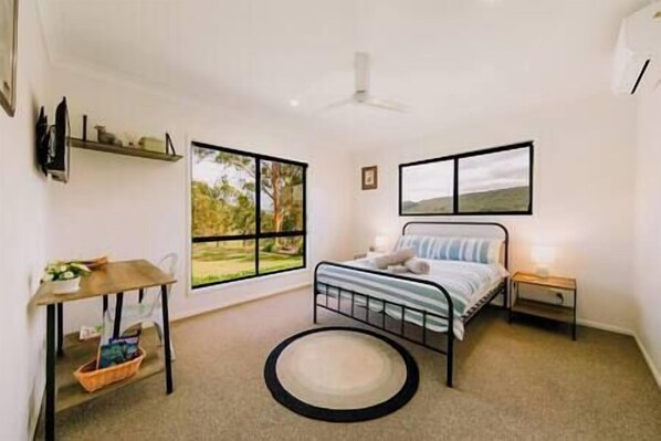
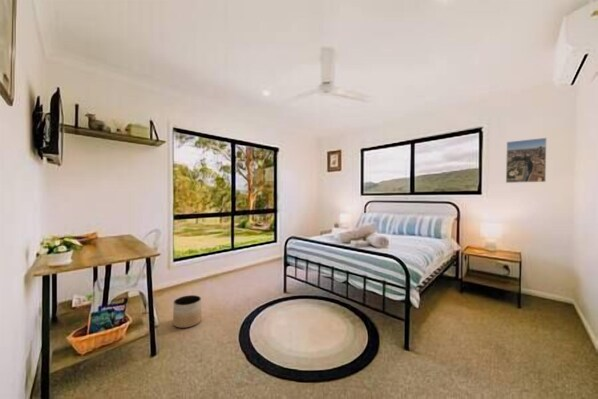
+ planter [172,294,202,329]
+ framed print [505,137,547,184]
